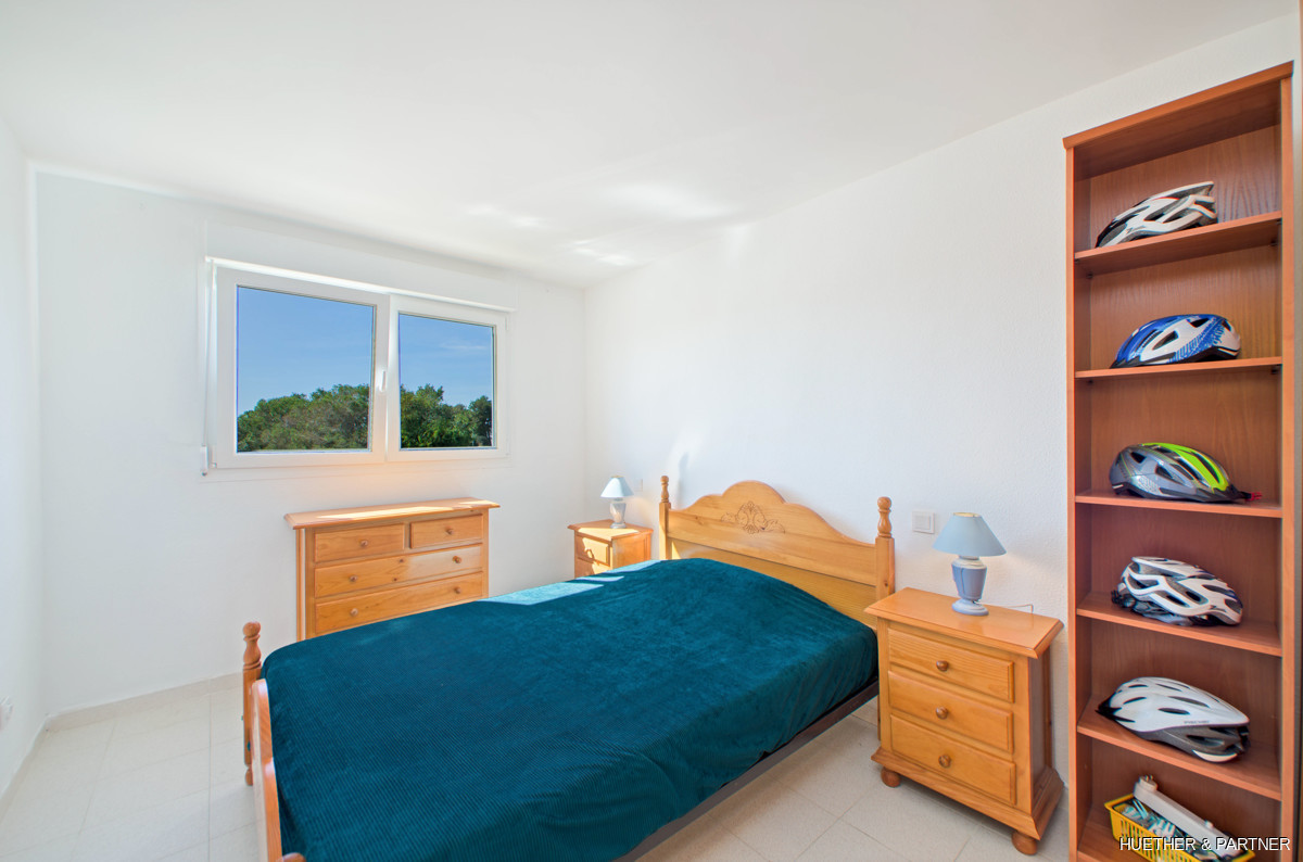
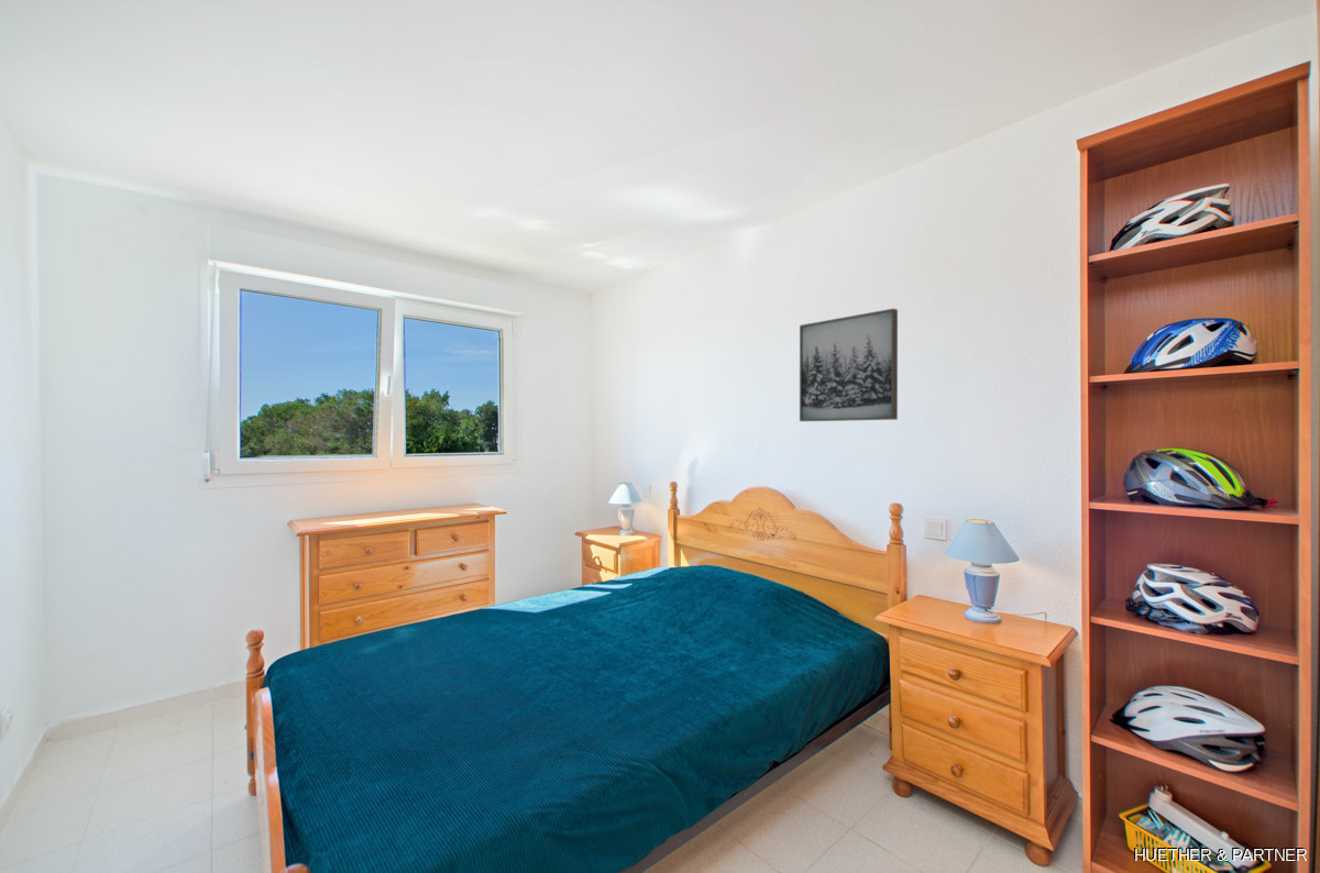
+ wall art [799,308,899,422]
